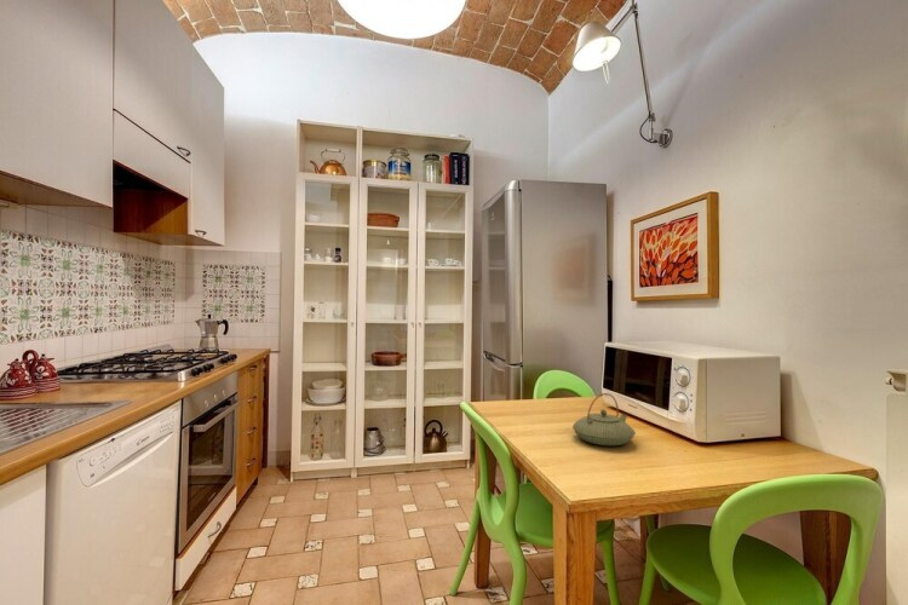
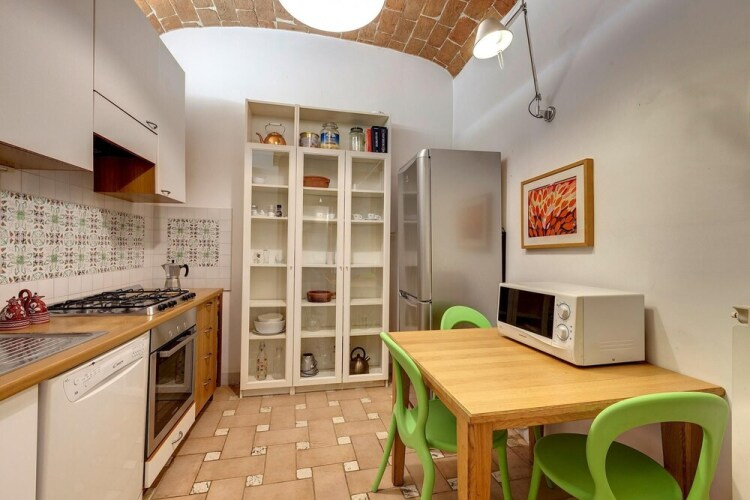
- teapot [571,392,637,446]
